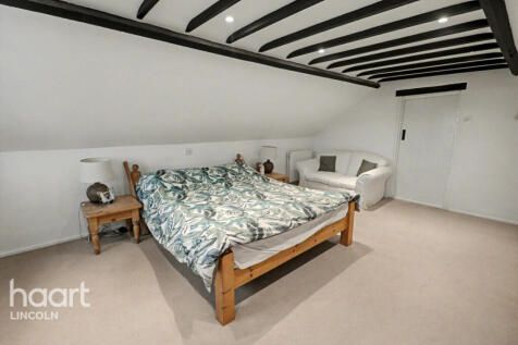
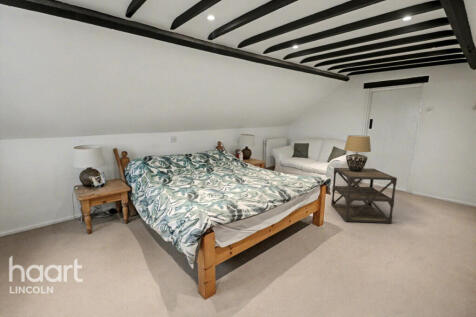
+ table lamp [343,134,372,172]
+ side table [330,167,398,224]
